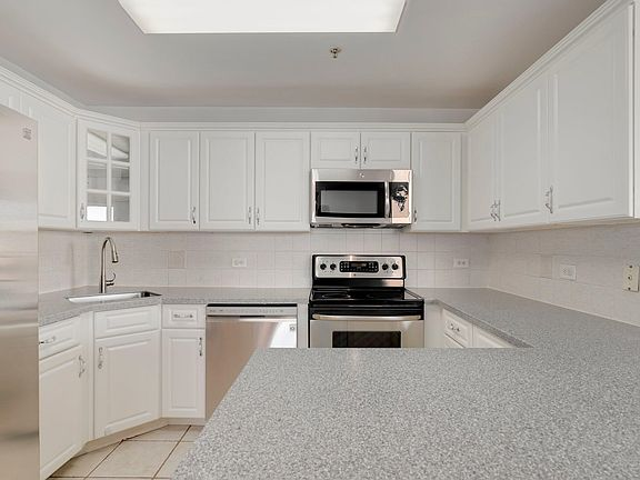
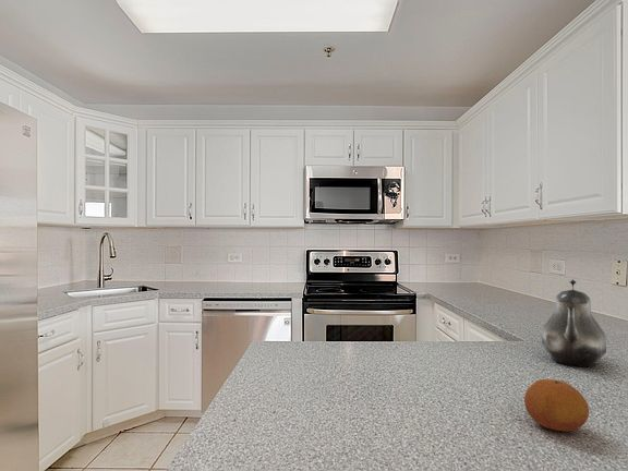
+ fruit [523,378,590,433]
+ teapot [541,278,607,369]
